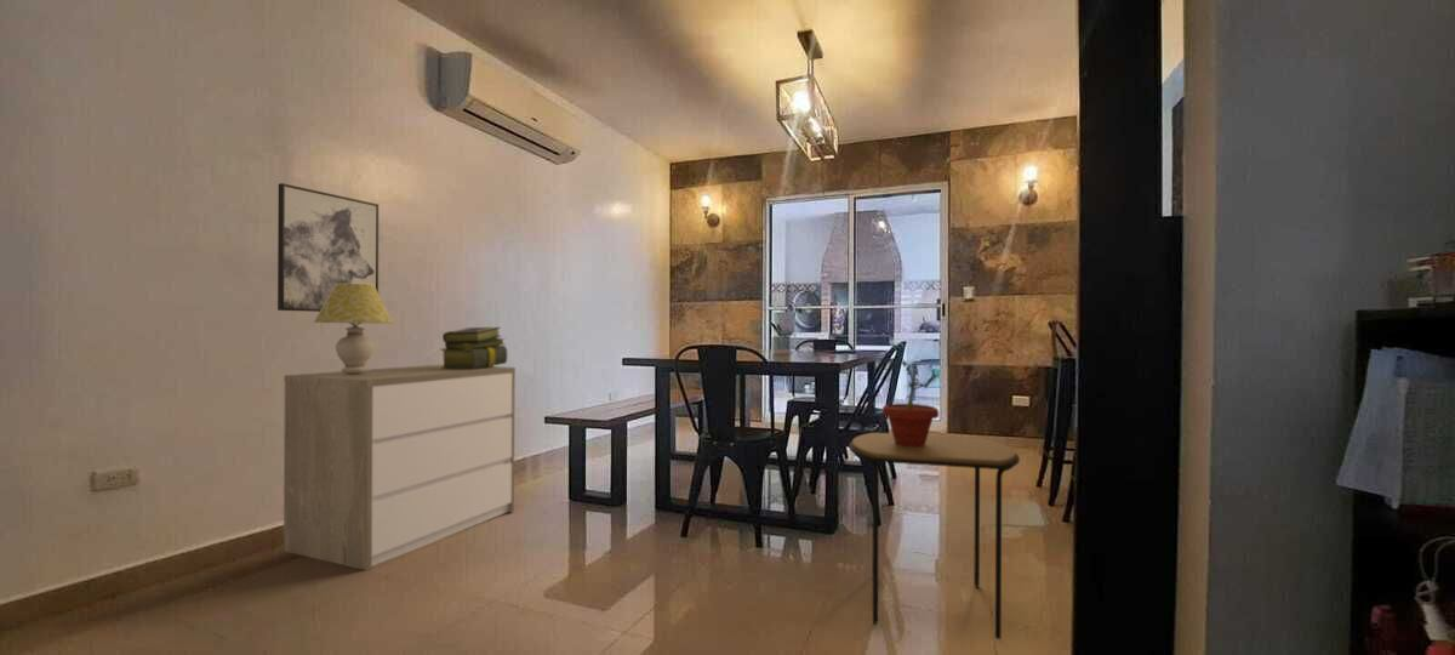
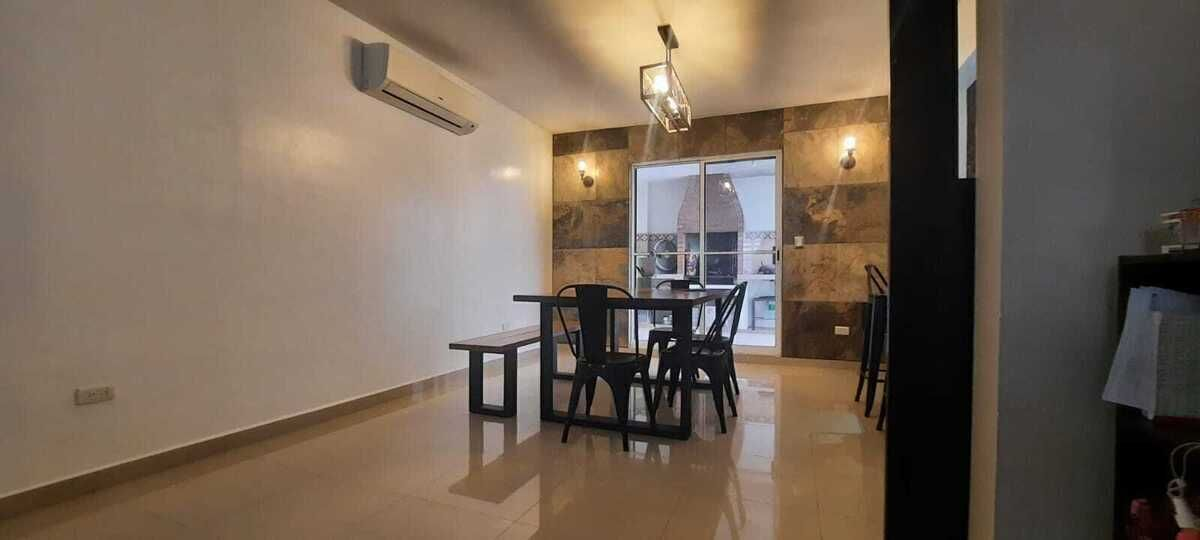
- dresser [283,364,517,571]
- side table [848,432,1021,640]
- wall art [276,182,380,313]
- table lamp [313,284,395,375]
- potted plant [881,357,940,446]
- stack of books [439,326,508,370]
